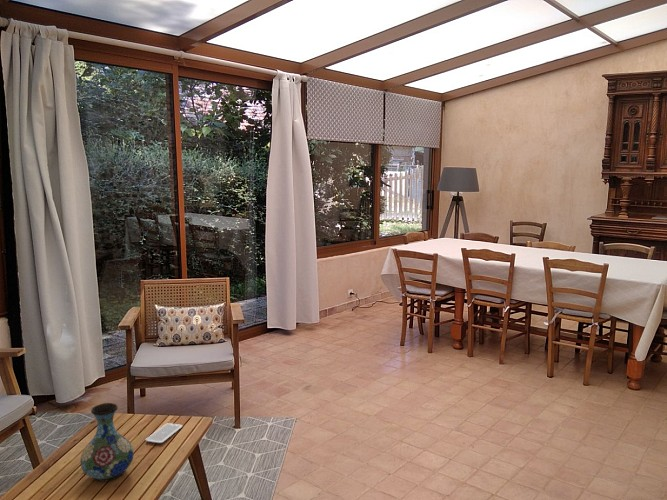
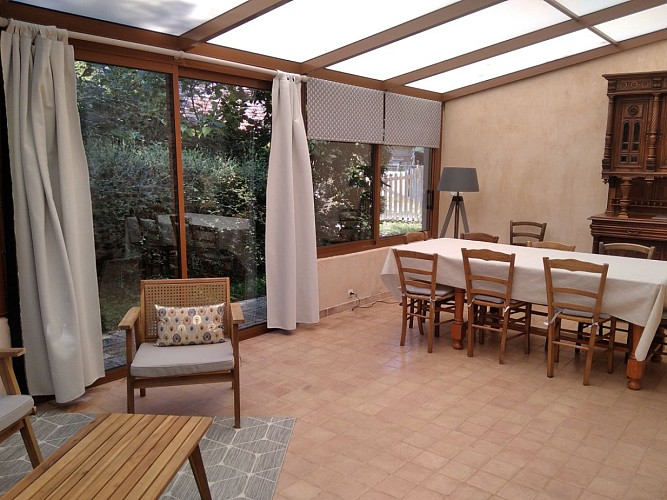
- smartphone [145,422,183,444]
- vase [80,402,135,482]
